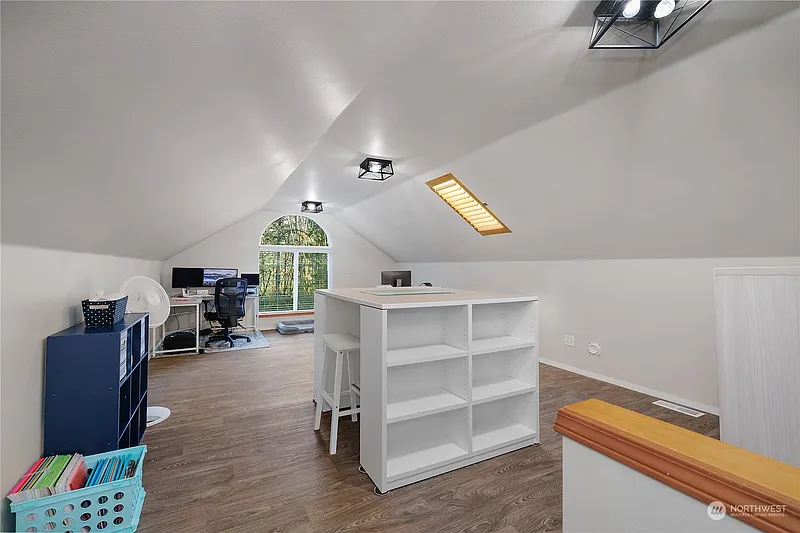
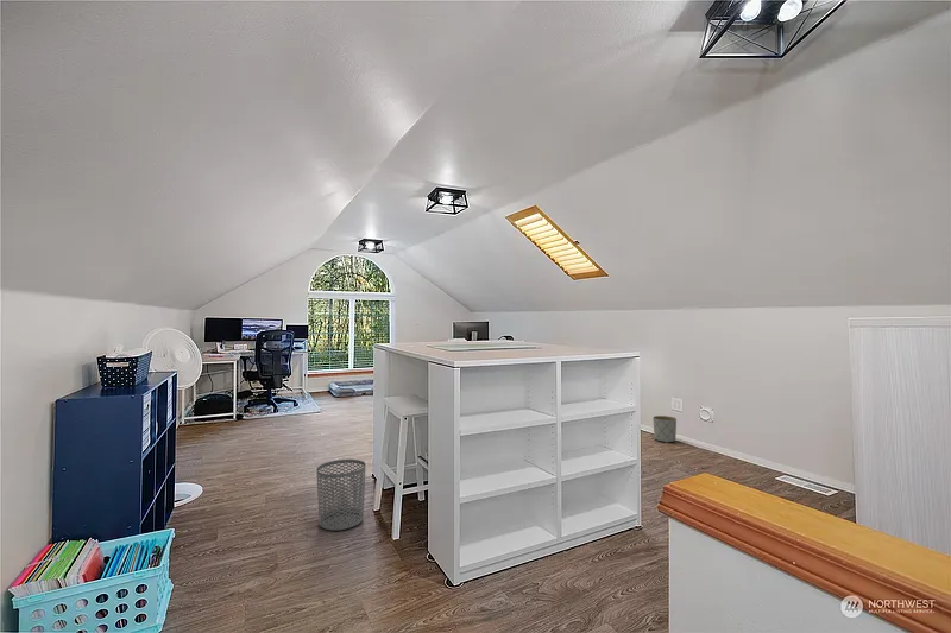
+ planter [651,414,678,443]
+ waste bin [315,458,367,532]
